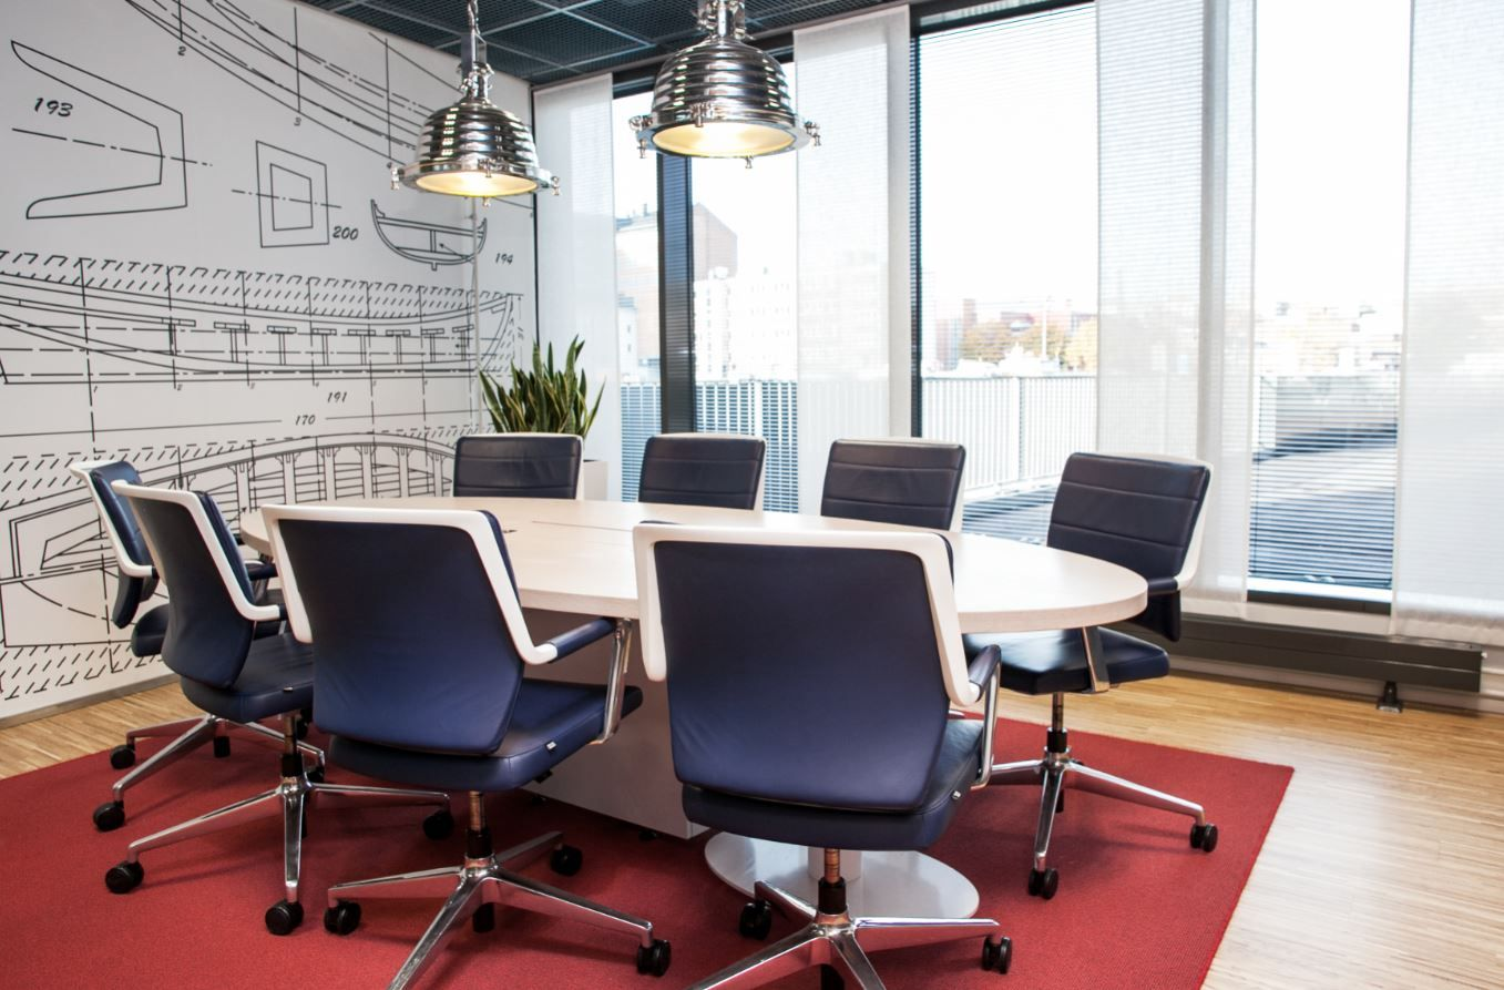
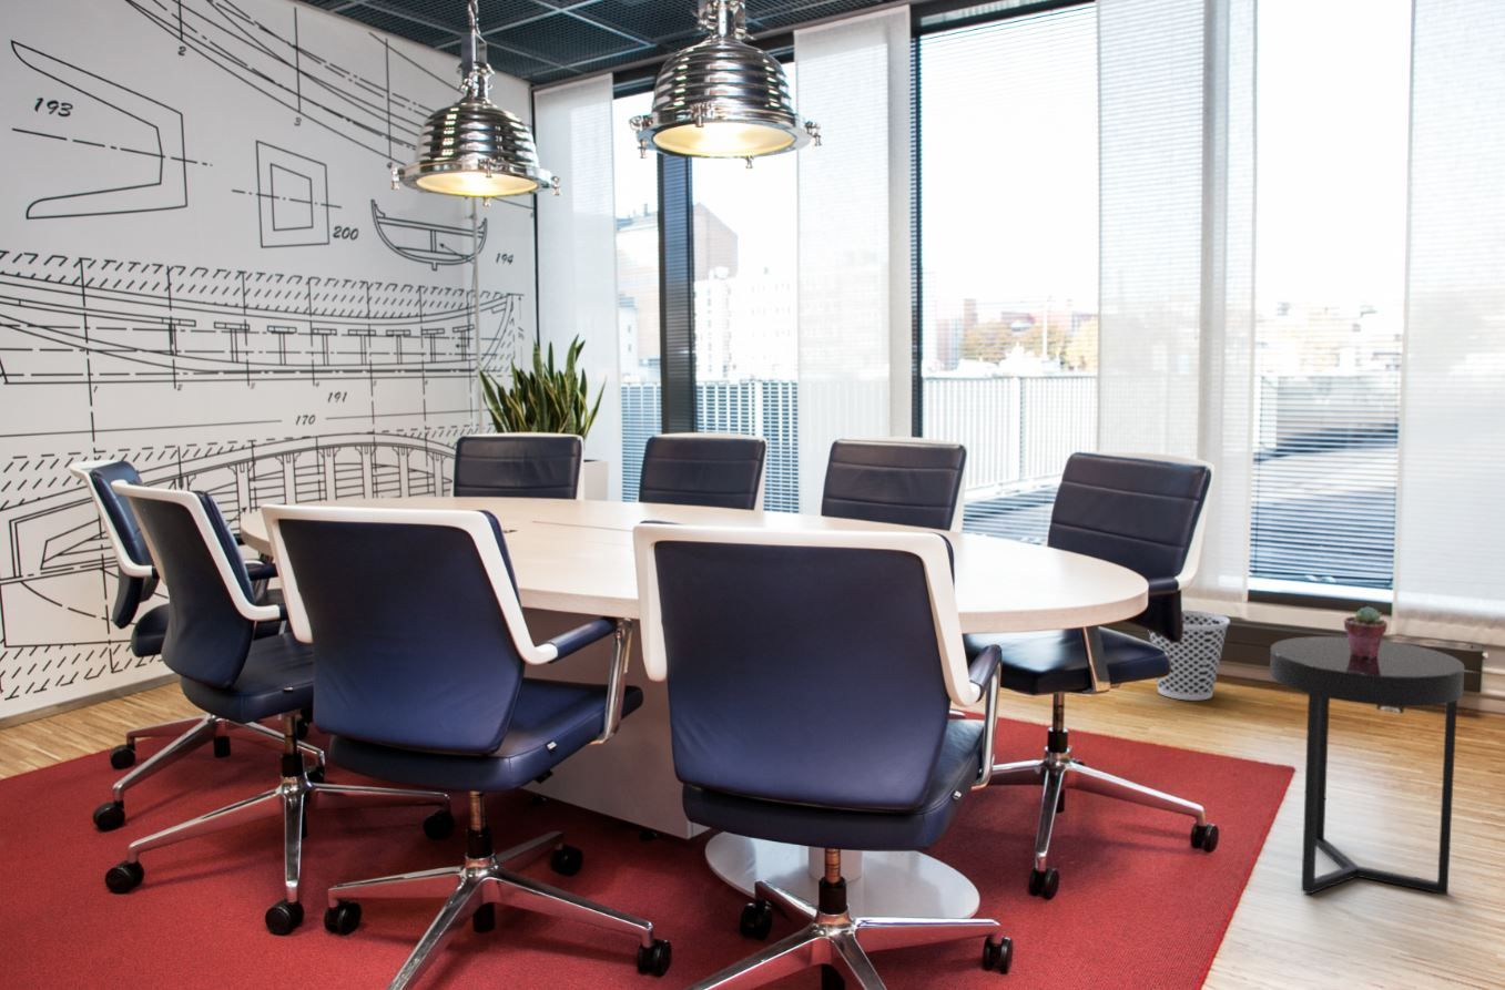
+ wastebasket [1148,609,1231,702]
+ potted succulent [1343,605,1389,659]
+ side table [1269,635,1465,896]
